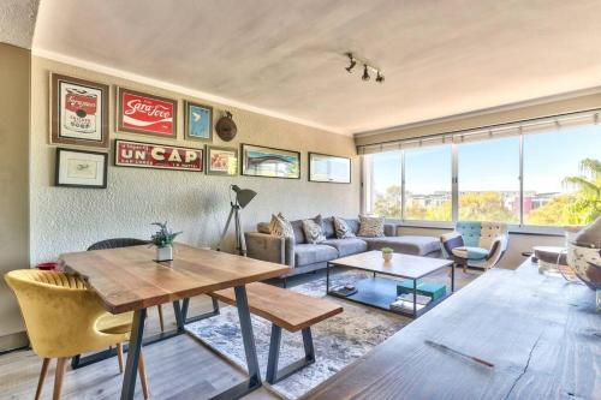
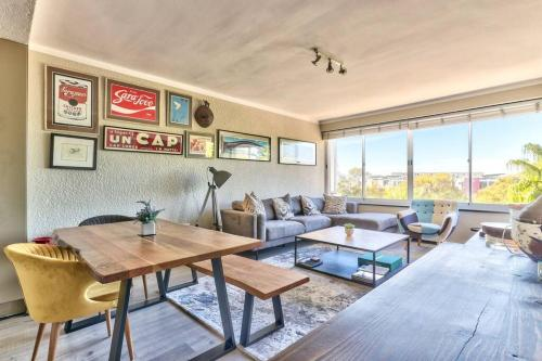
- pen [423,339,496,369]
